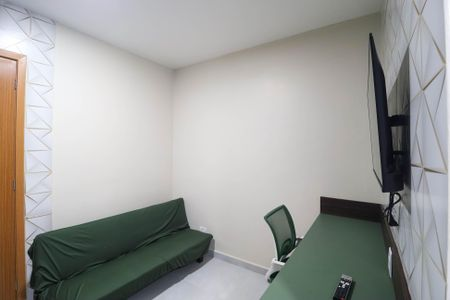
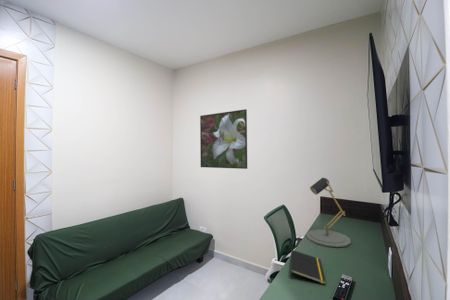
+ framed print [199,108,248,170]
+ desk lamp [305,177,352,248]
+ notepad [289,249,327,285]
